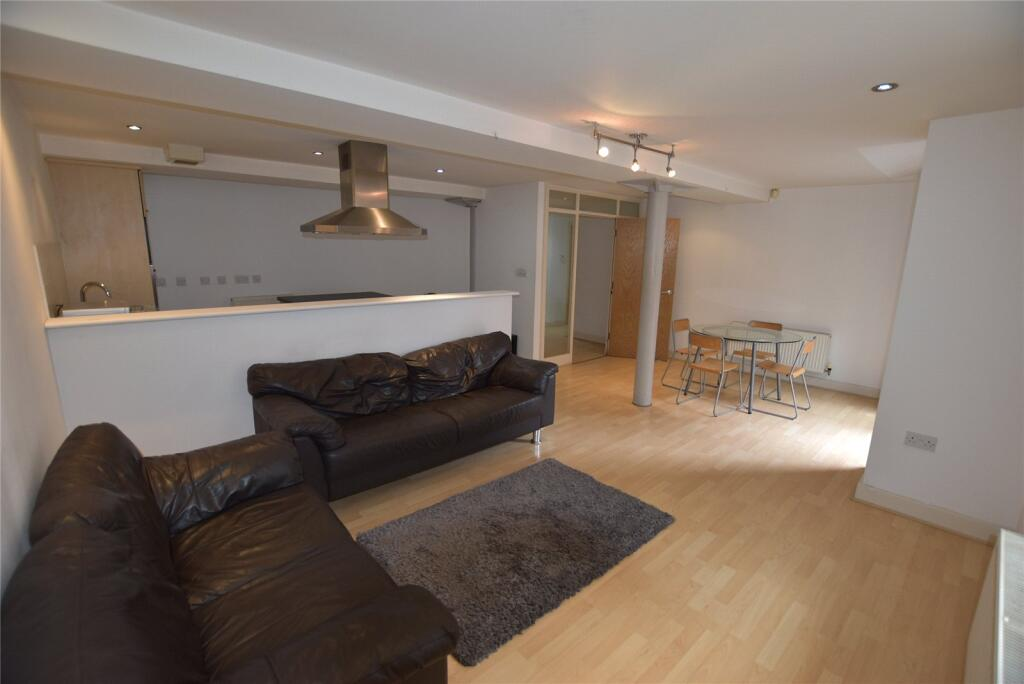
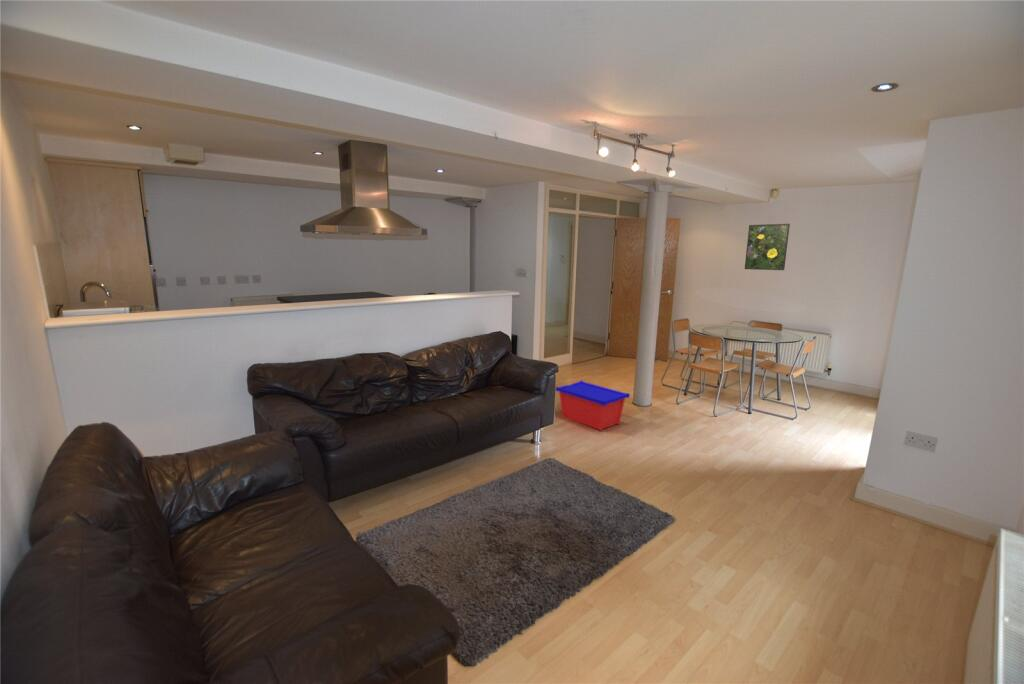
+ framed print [744,223,791,271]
+ storage bin [555,380,631,432]
